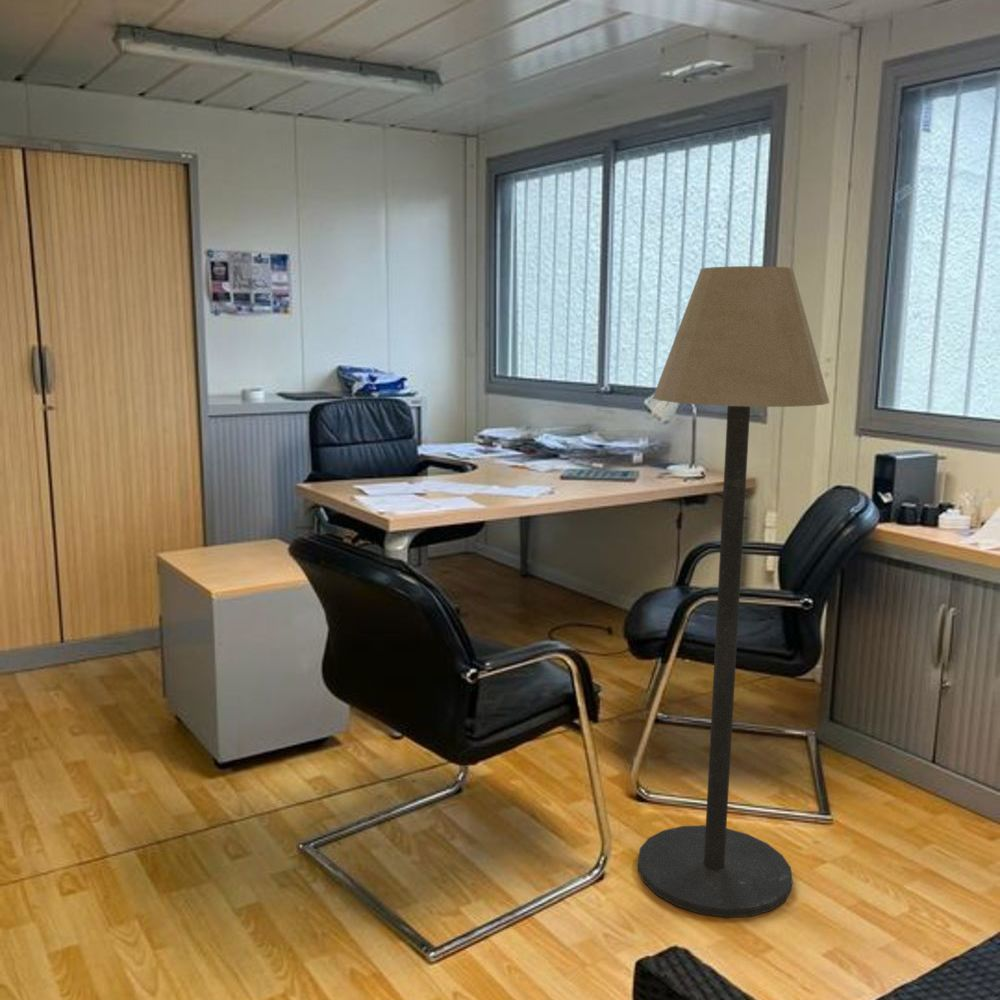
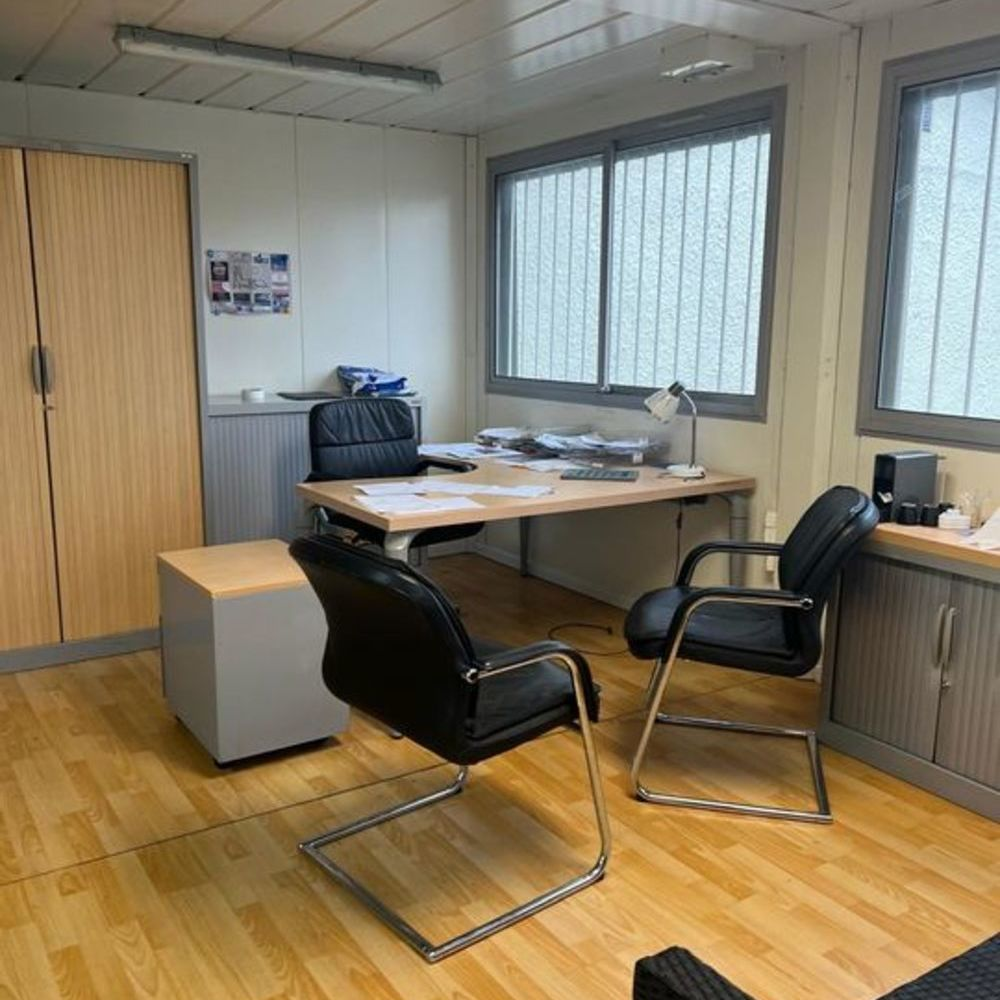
- floor lamp [637,265,831,918]
